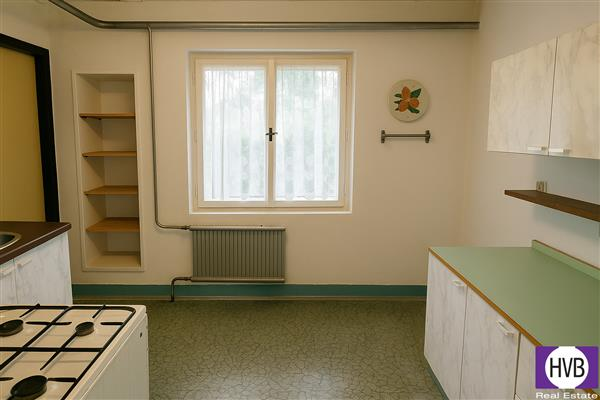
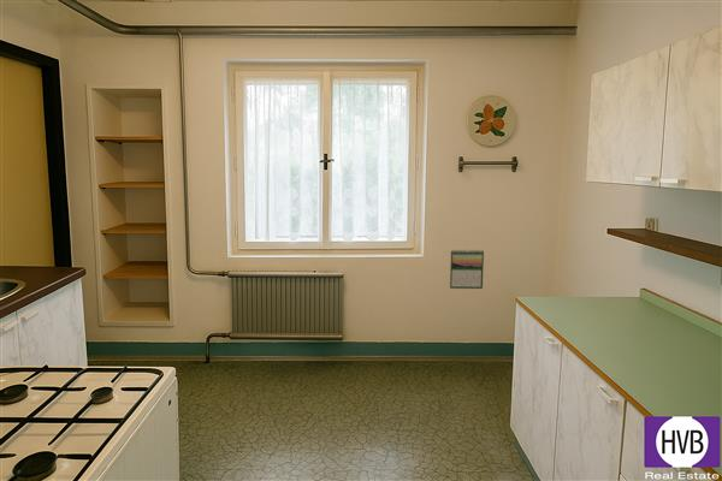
+ calendar [449,248,485,290]
